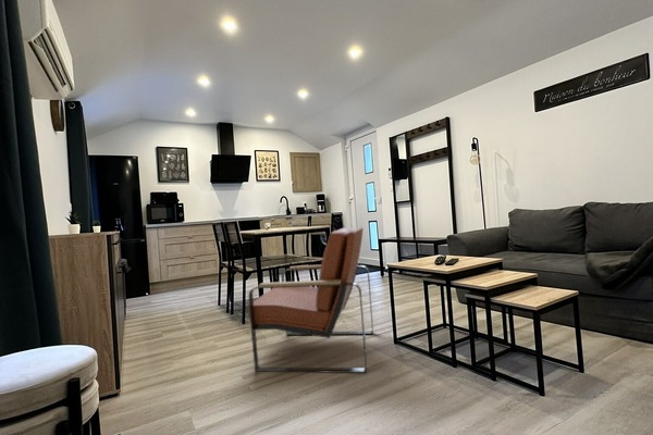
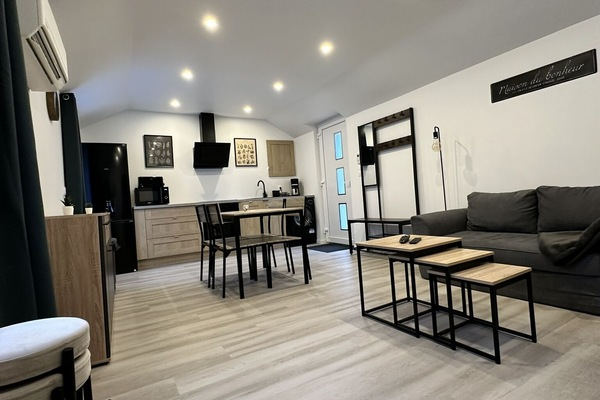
- armchair [247,226,374,374]
